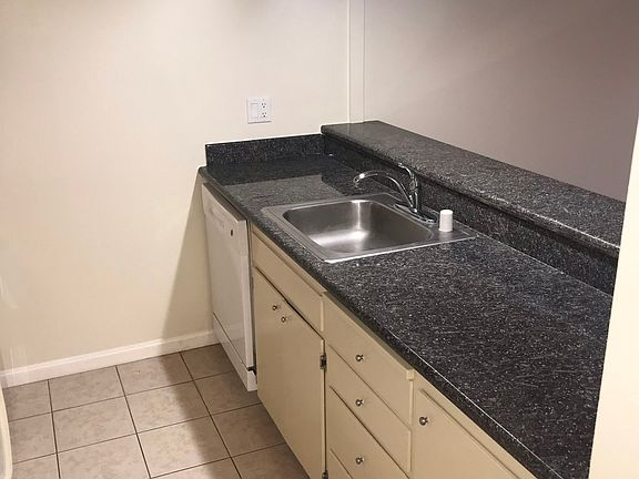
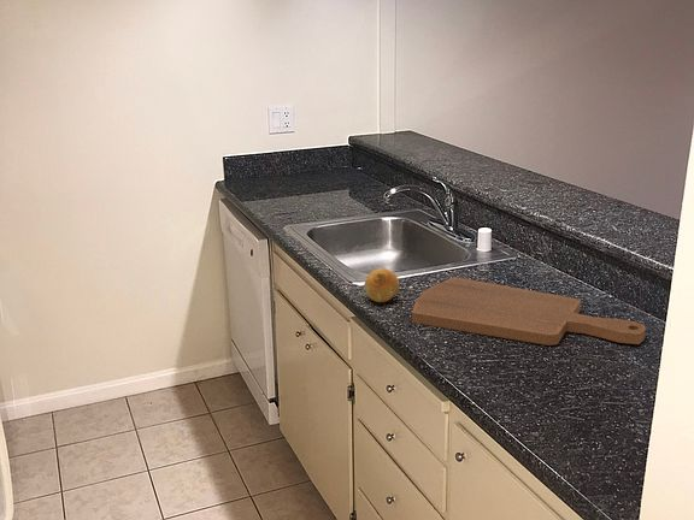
+ fruit [364,267,400,303]
+ cutting board [411,276,646,347]
